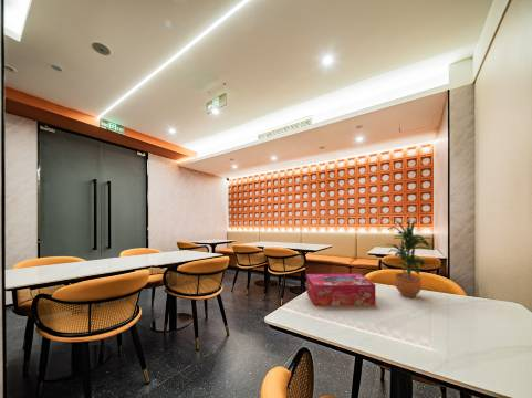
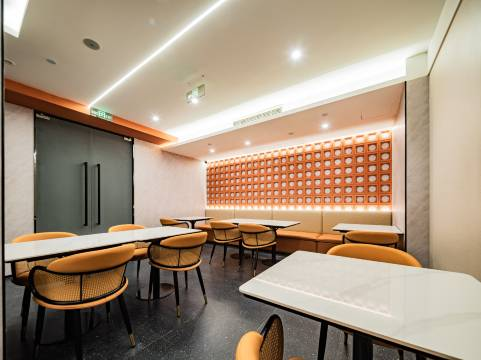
- tissue box [305,273,377,307]
- potted plant [387,218,435,298]
